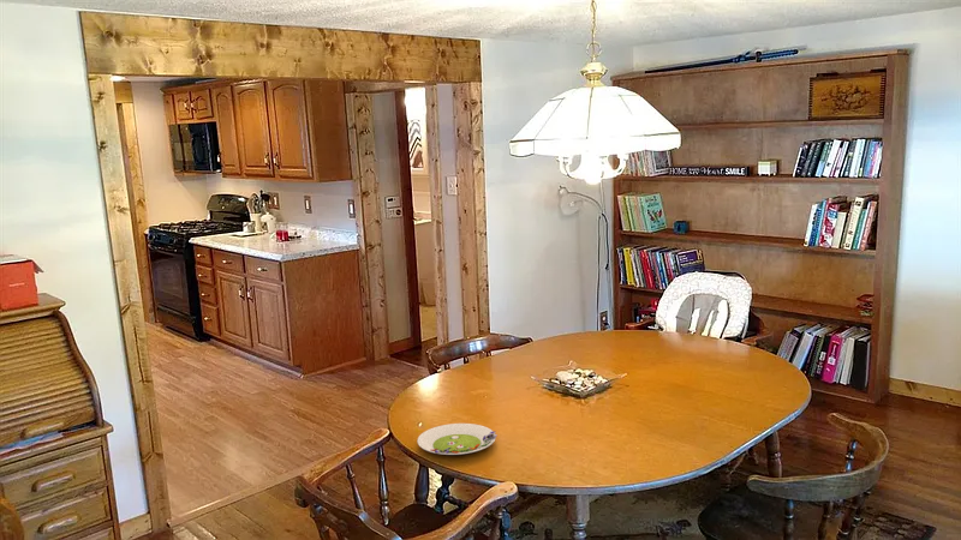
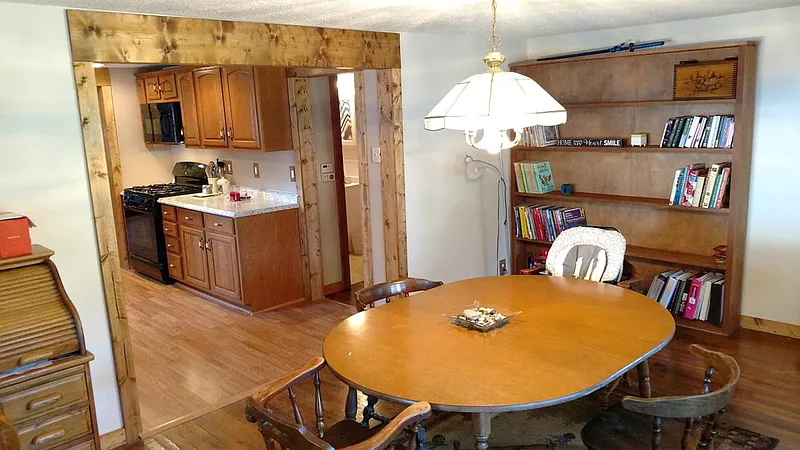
- salad plate [417,422,499,456]
